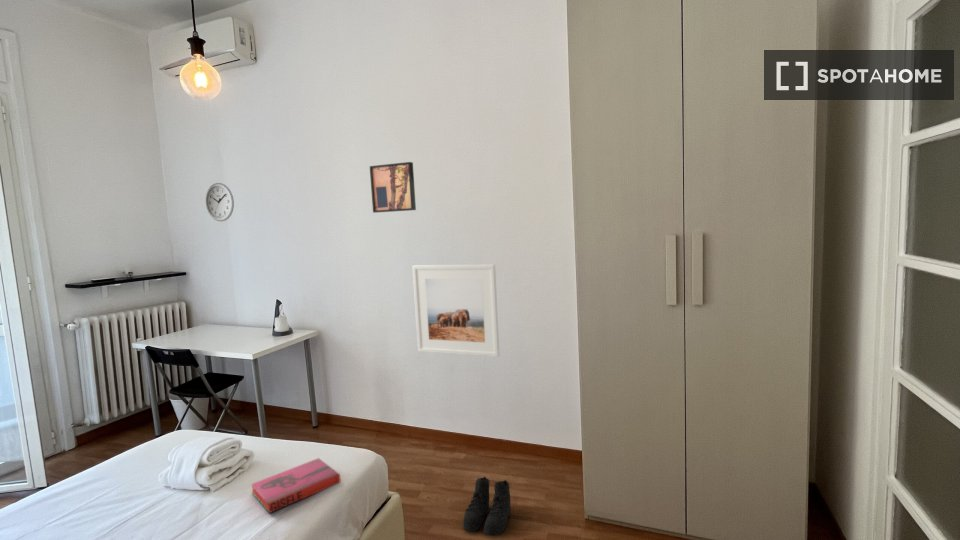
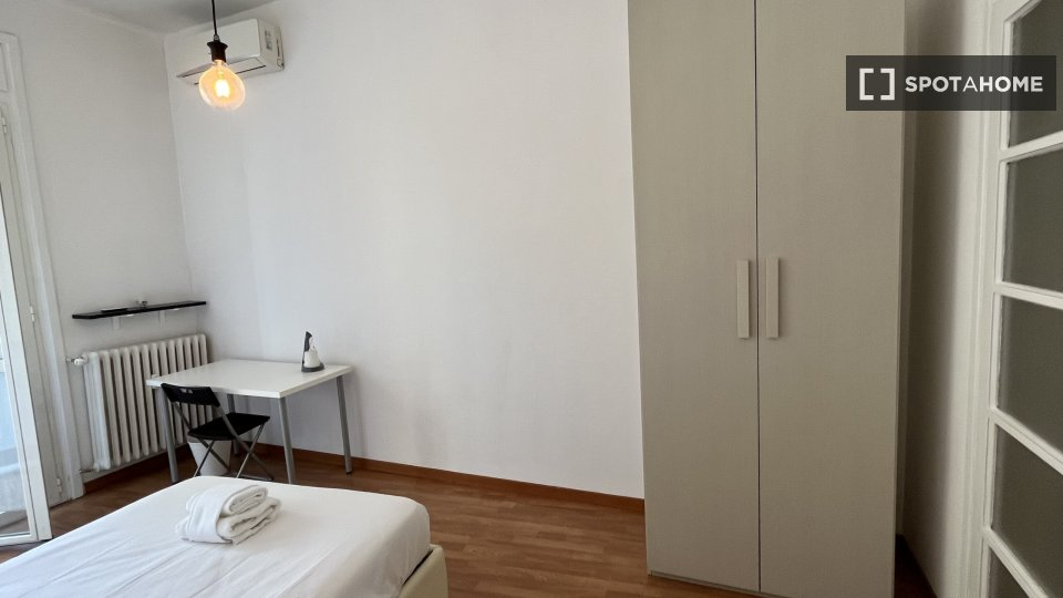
- hardback book [250,457,341,514]
- wall clock [205,182,235,222]
- boots [462,476,512,537]
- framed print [411,263,500,358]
- wall art [369,161,417,214]
